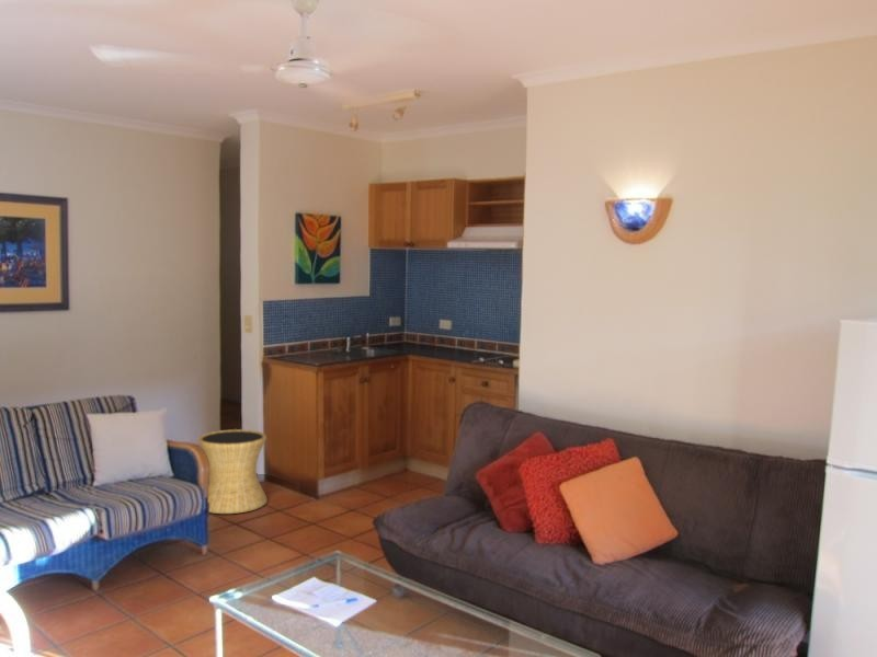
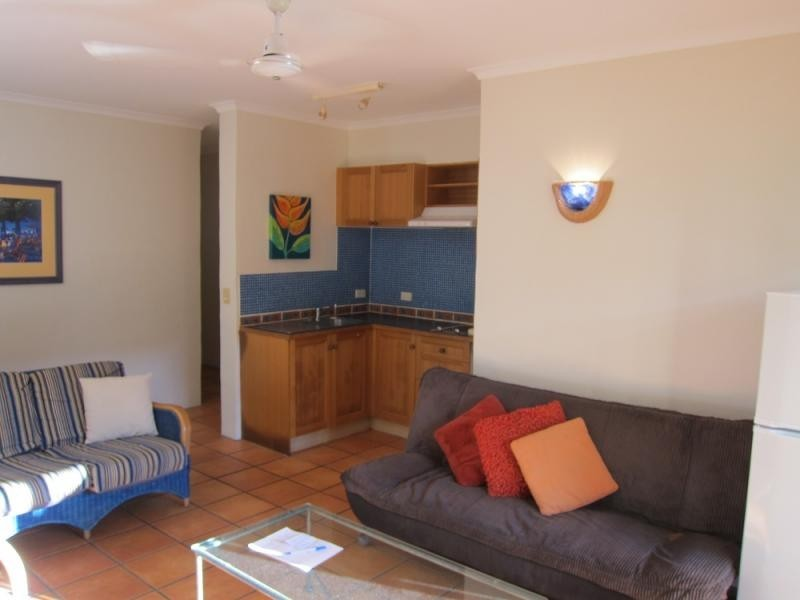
- side table [197,428,269,515]
